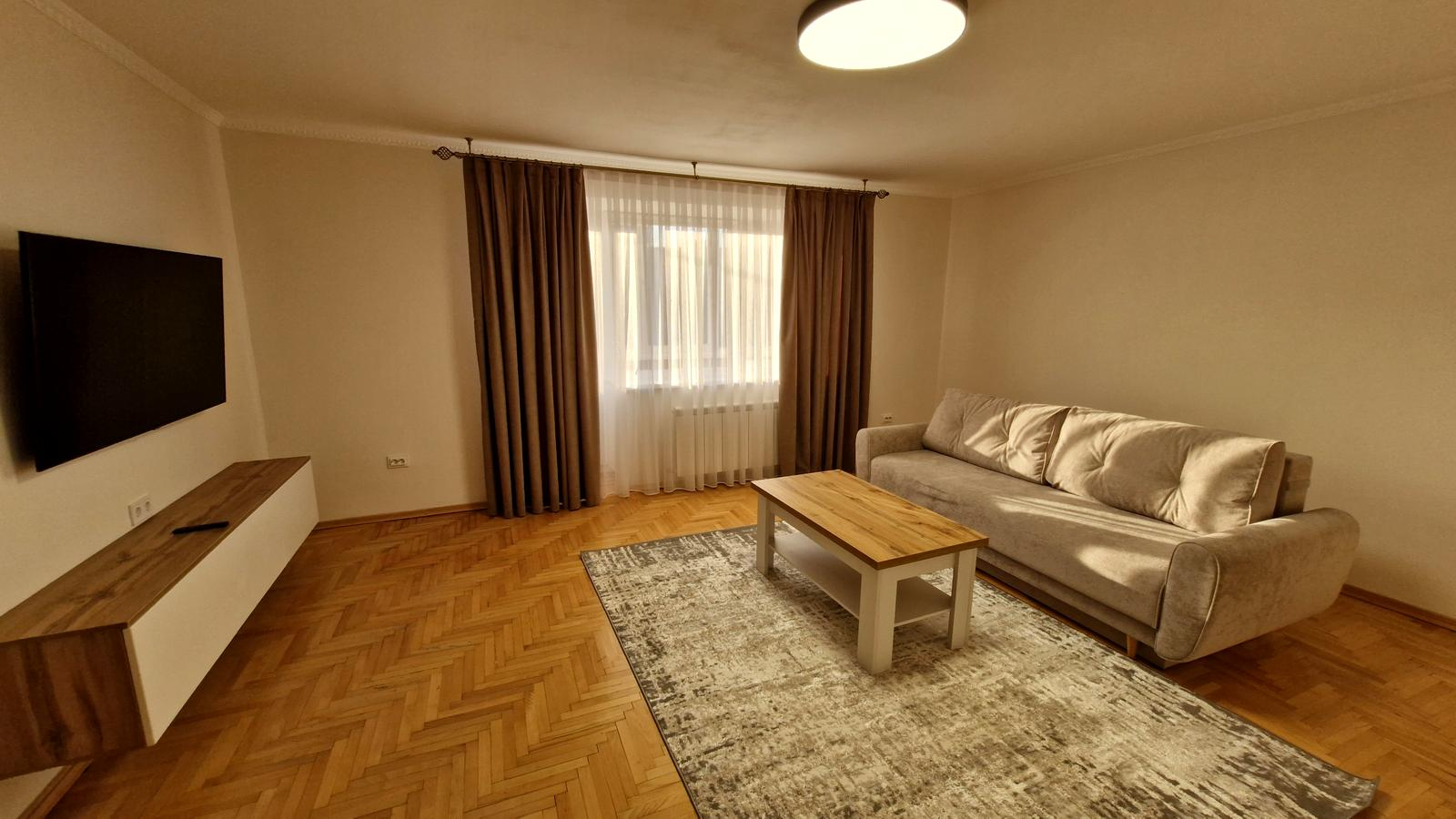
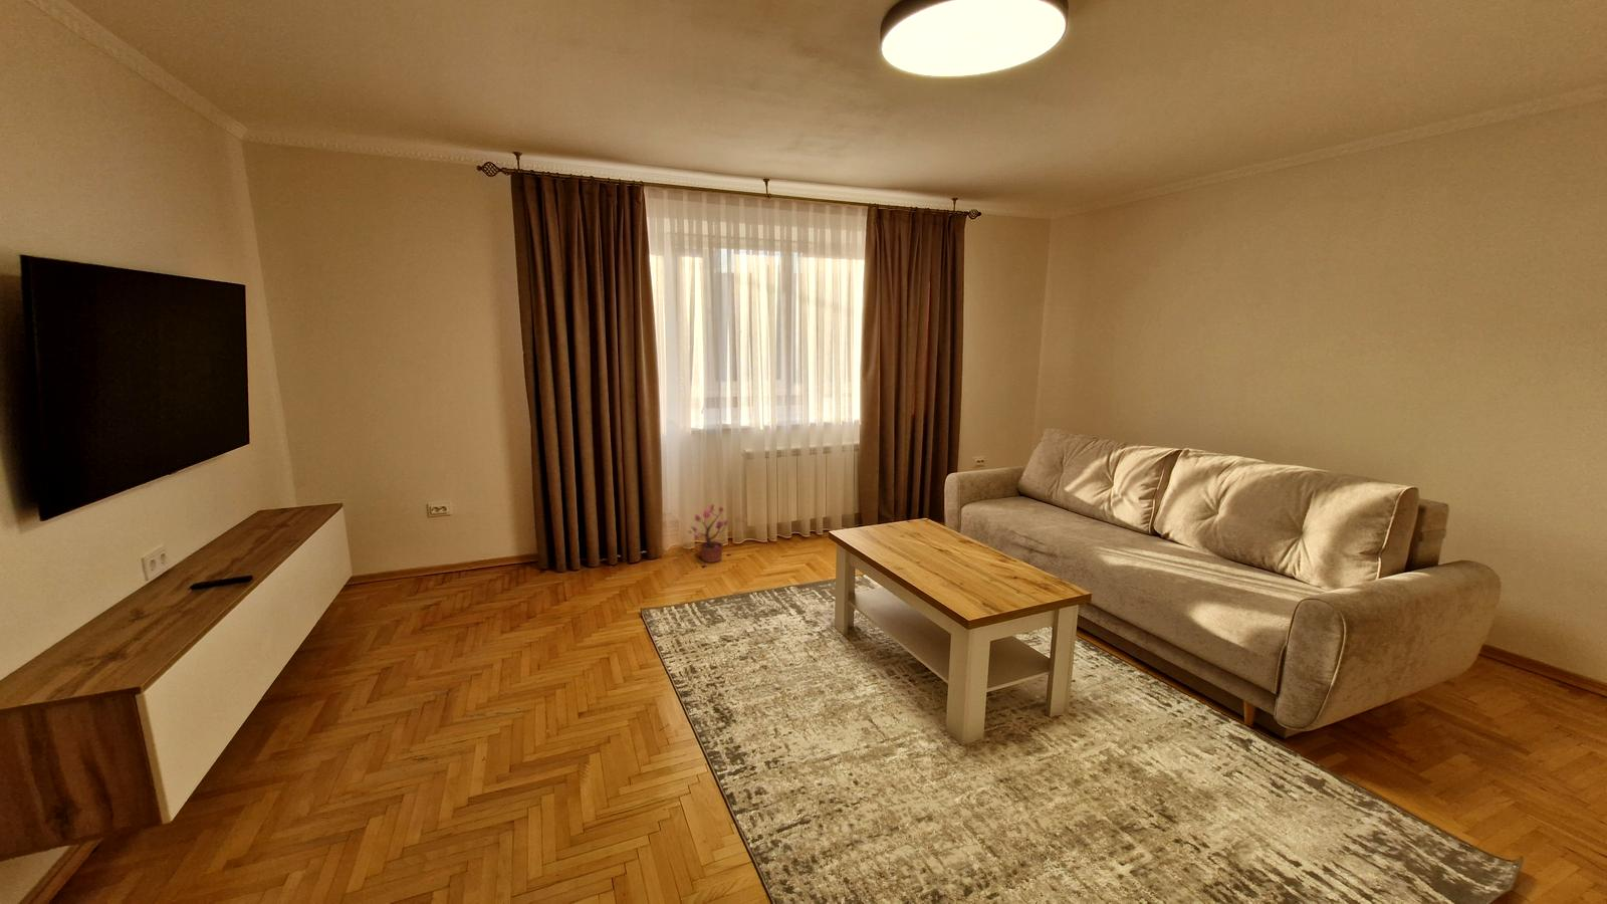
+ potted plant [687,503,732,567]
